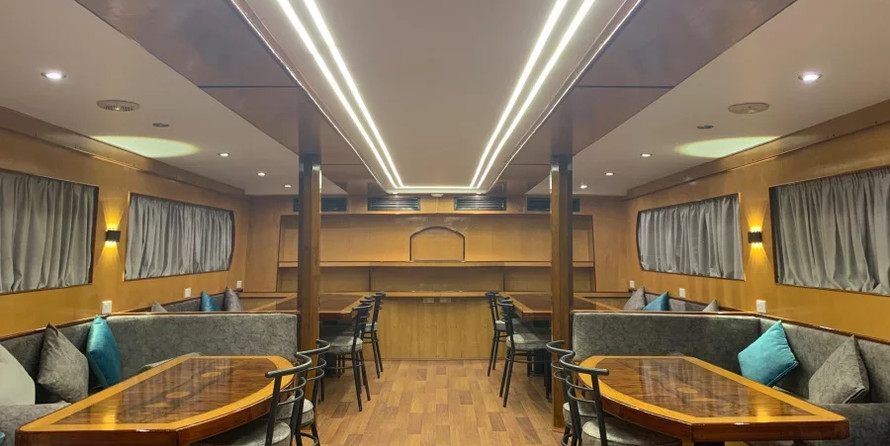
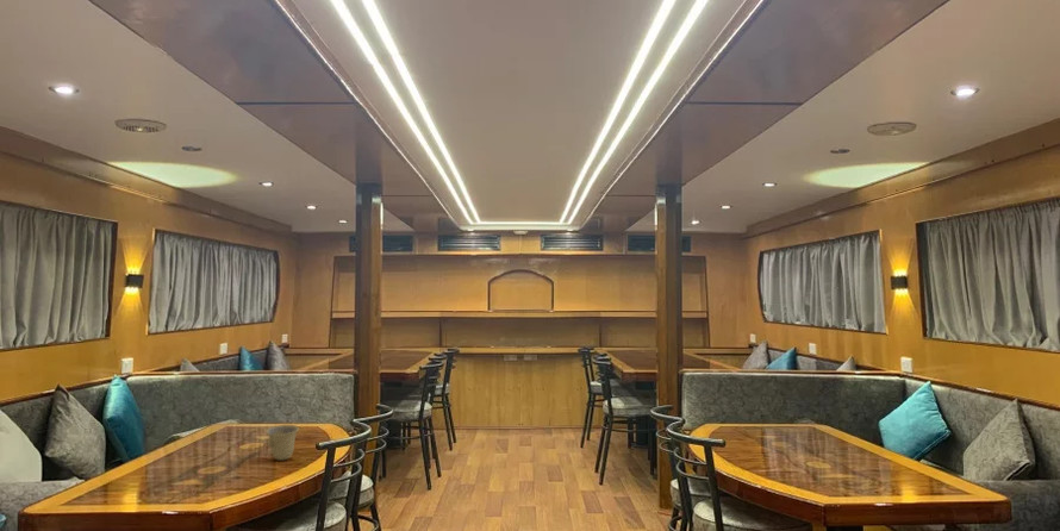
+ cup [264,424,300,461]
